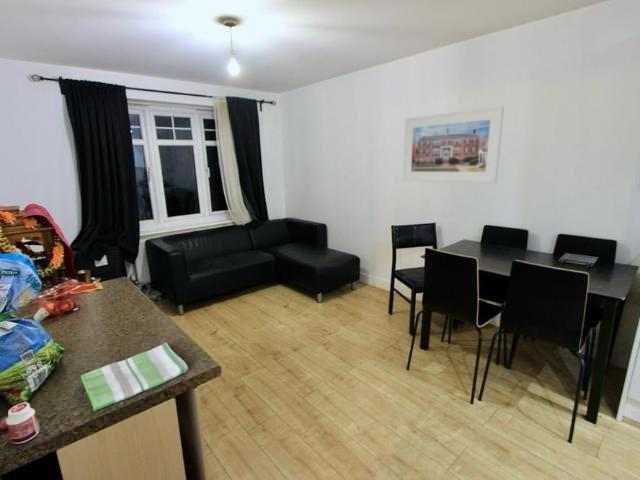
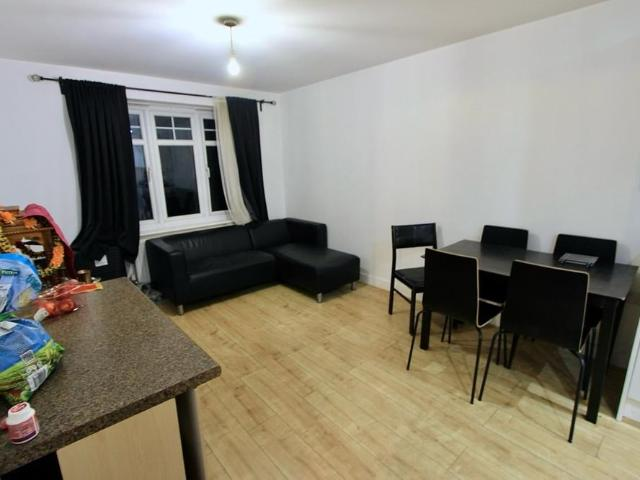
- dish towel [80,342,189,412]
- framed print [402,105,505,184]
